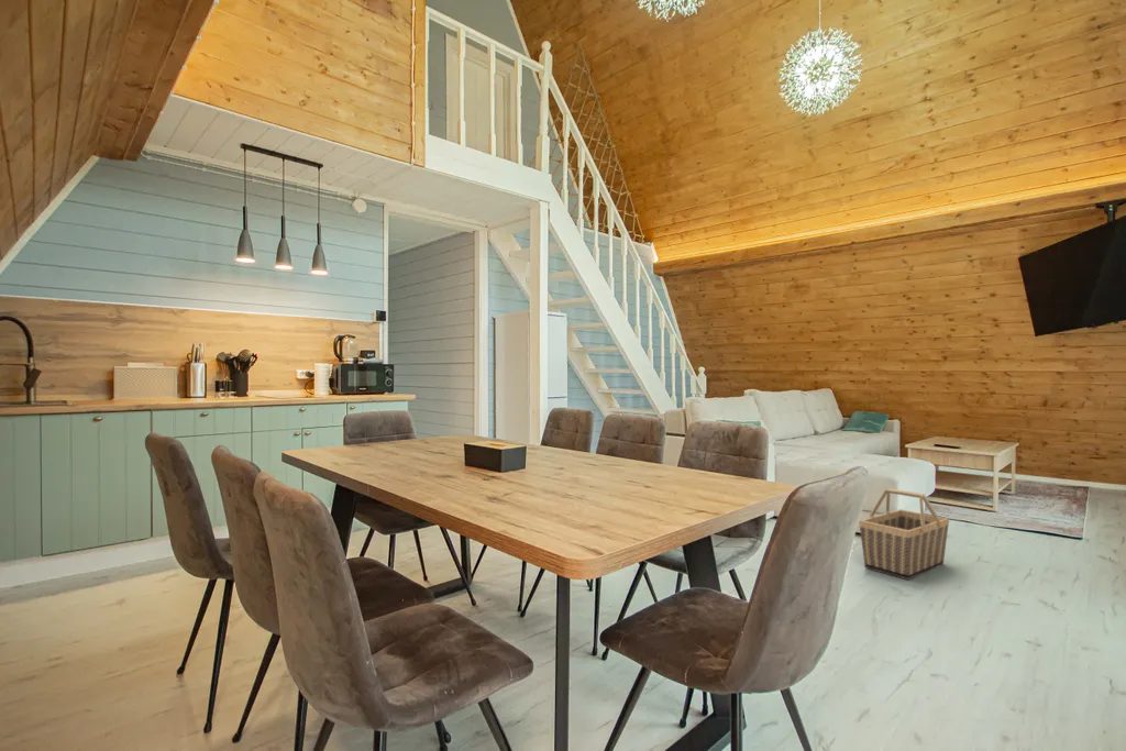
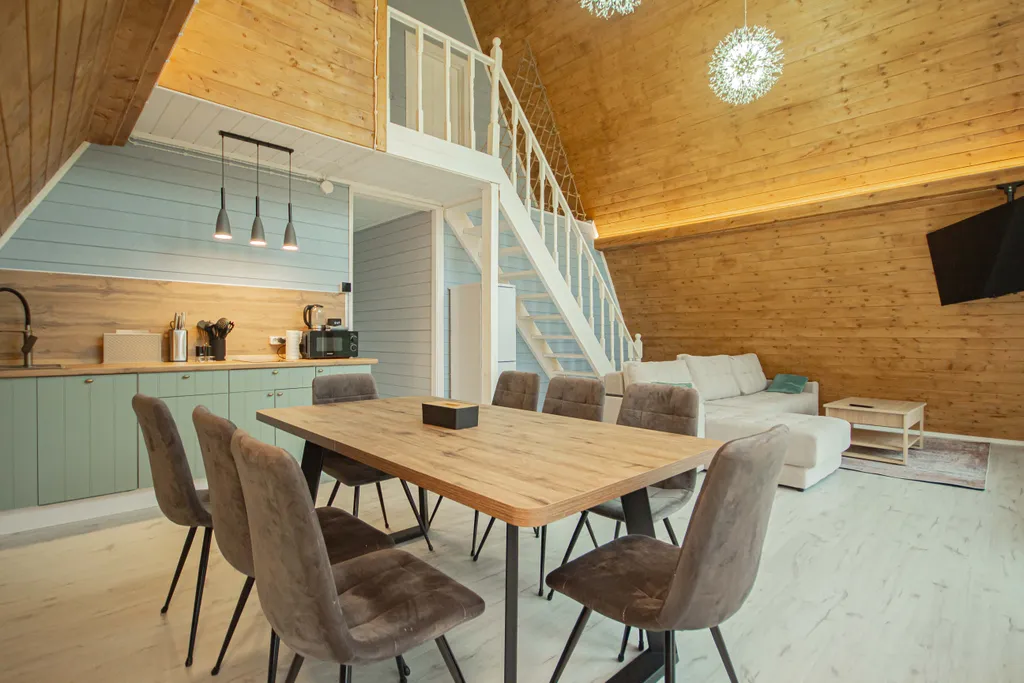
- basket [858,487,950,581]
